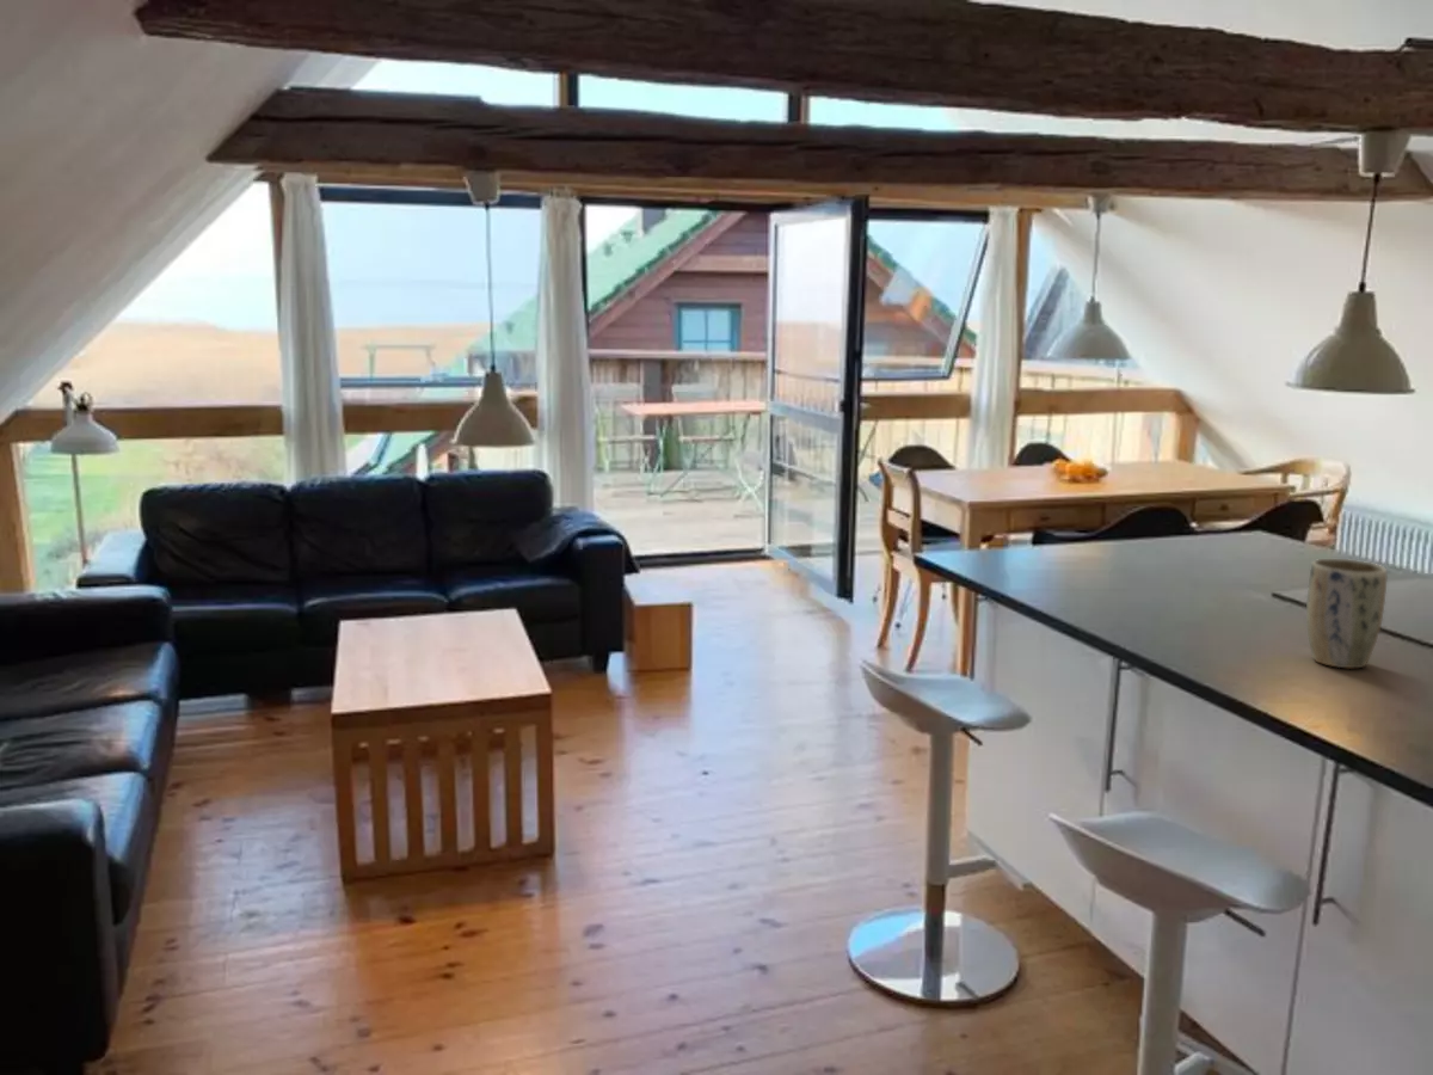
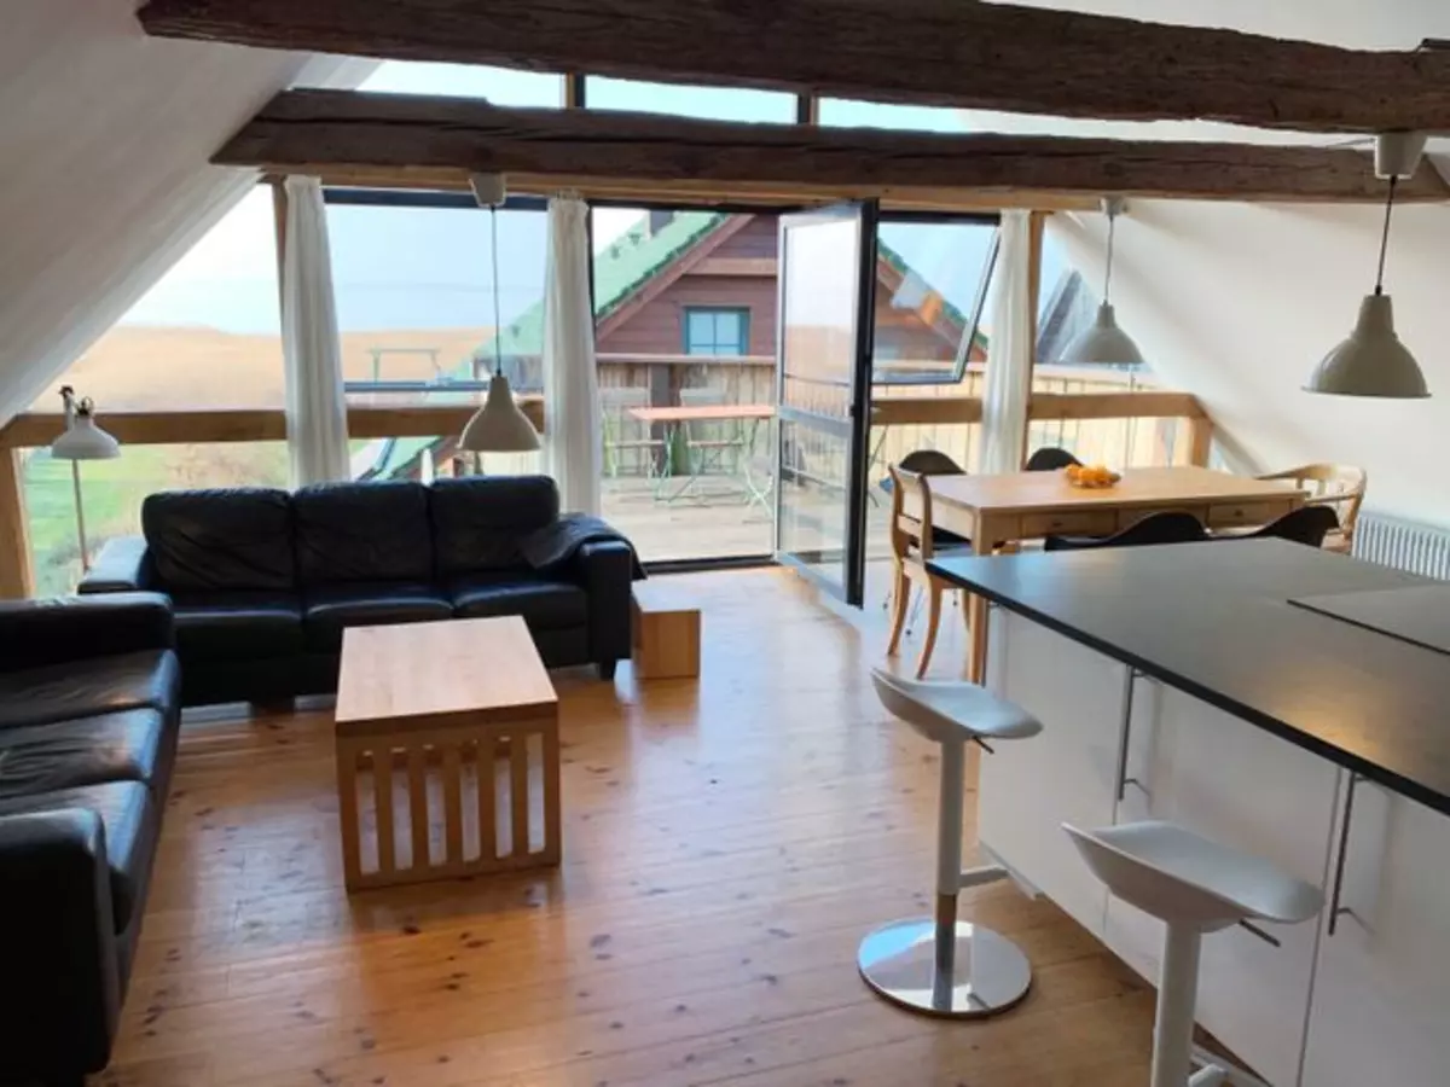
- plant pot [1305,558,1388,669]
